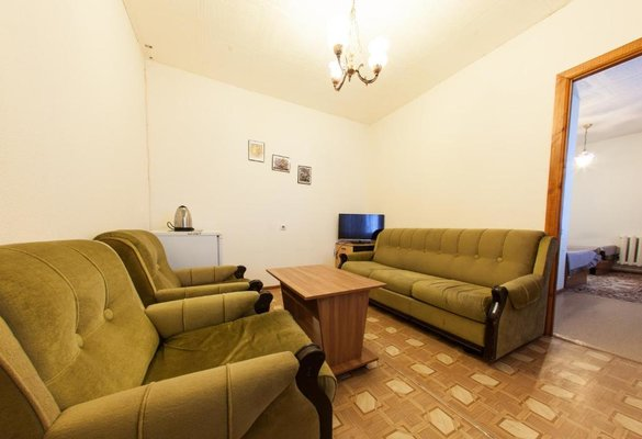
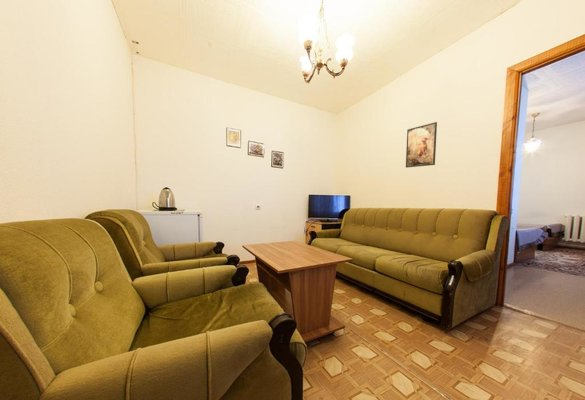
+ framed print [405,121,438,169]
